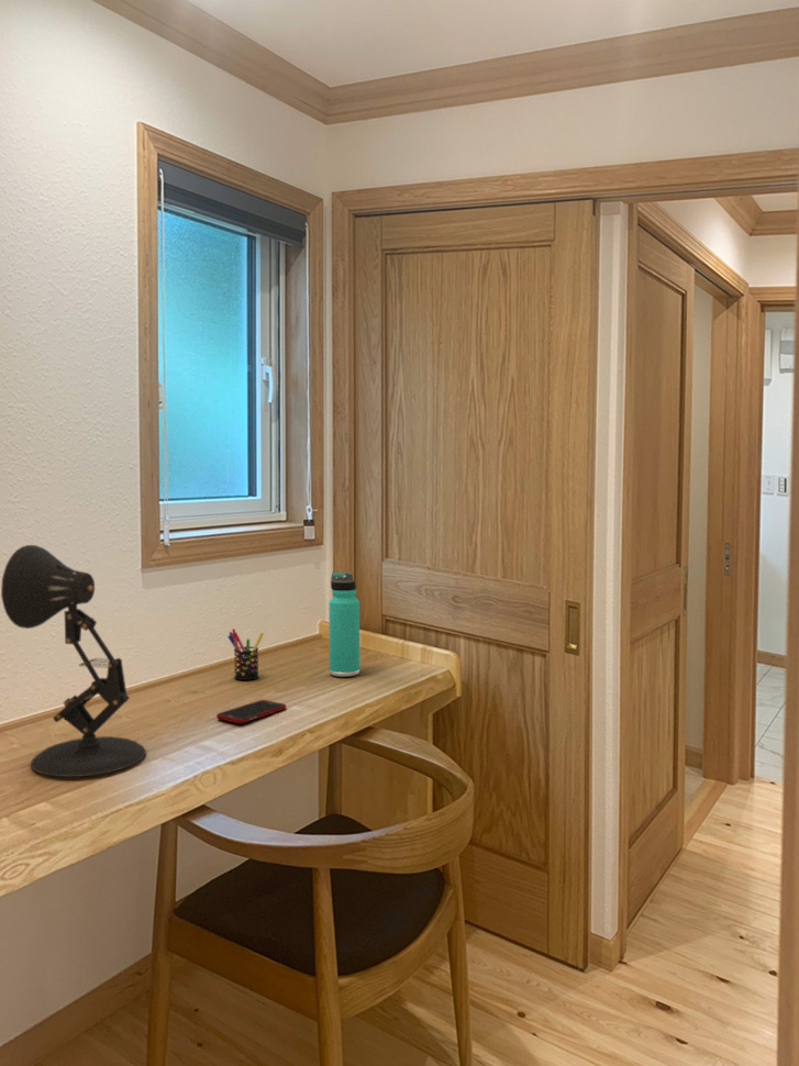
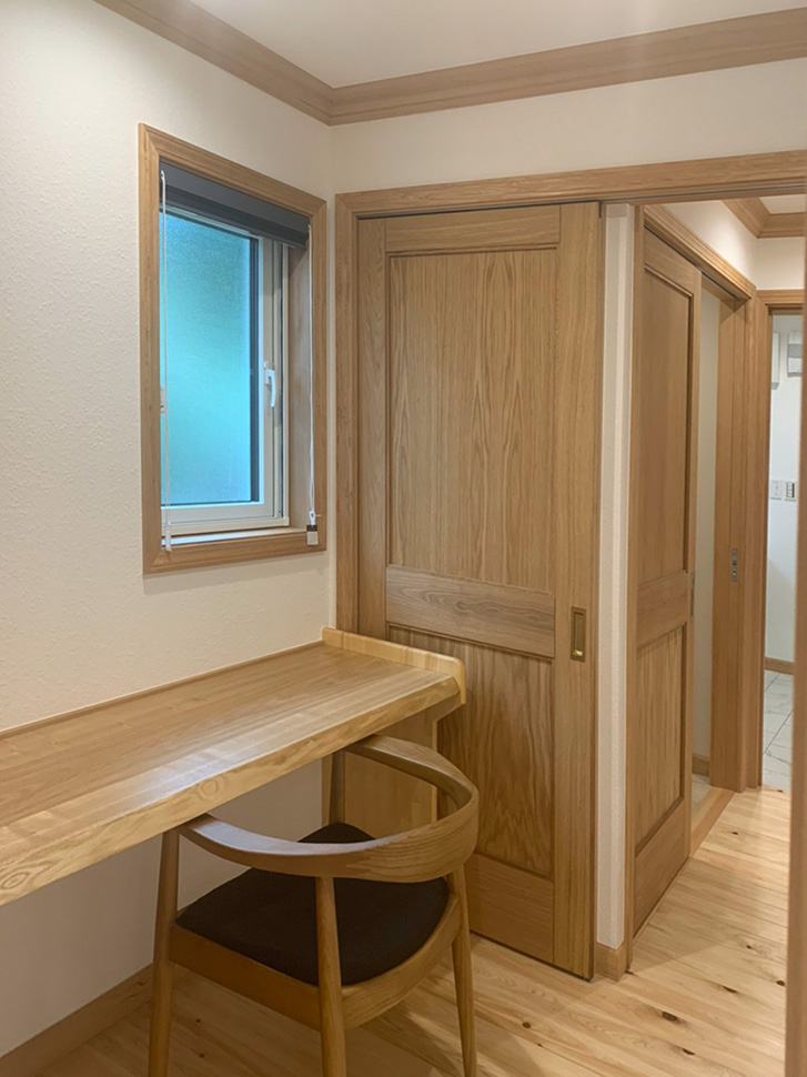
- pen holder [226,628,265,681]
- desk lamp [0,544,147,778]
- cell phone [215,699,287,724]
- thermos bottle [328,571,360,678]
